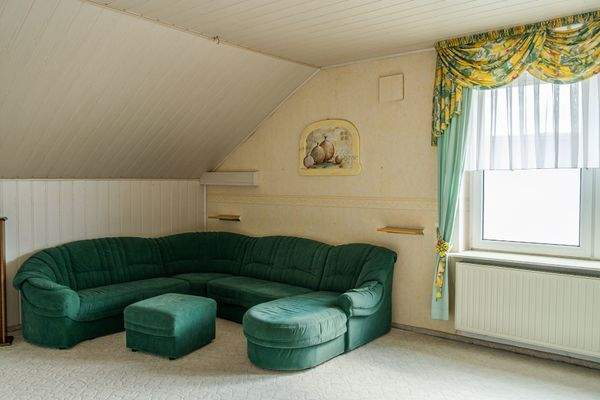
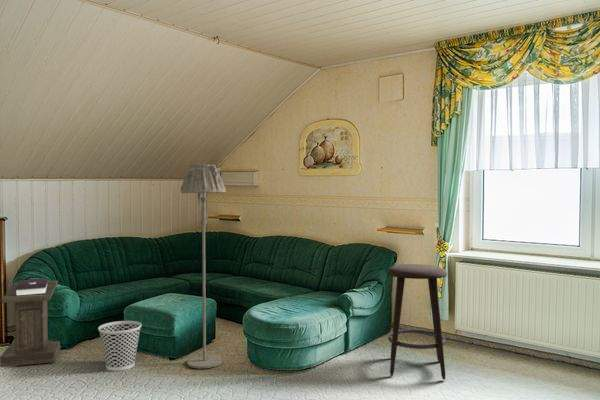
+ lectern [0,277,62,368]
+ wastebasket [97,320,143,372]
+ stool [385,263,448,381]
+ floor lamp [180,163,227,370]
